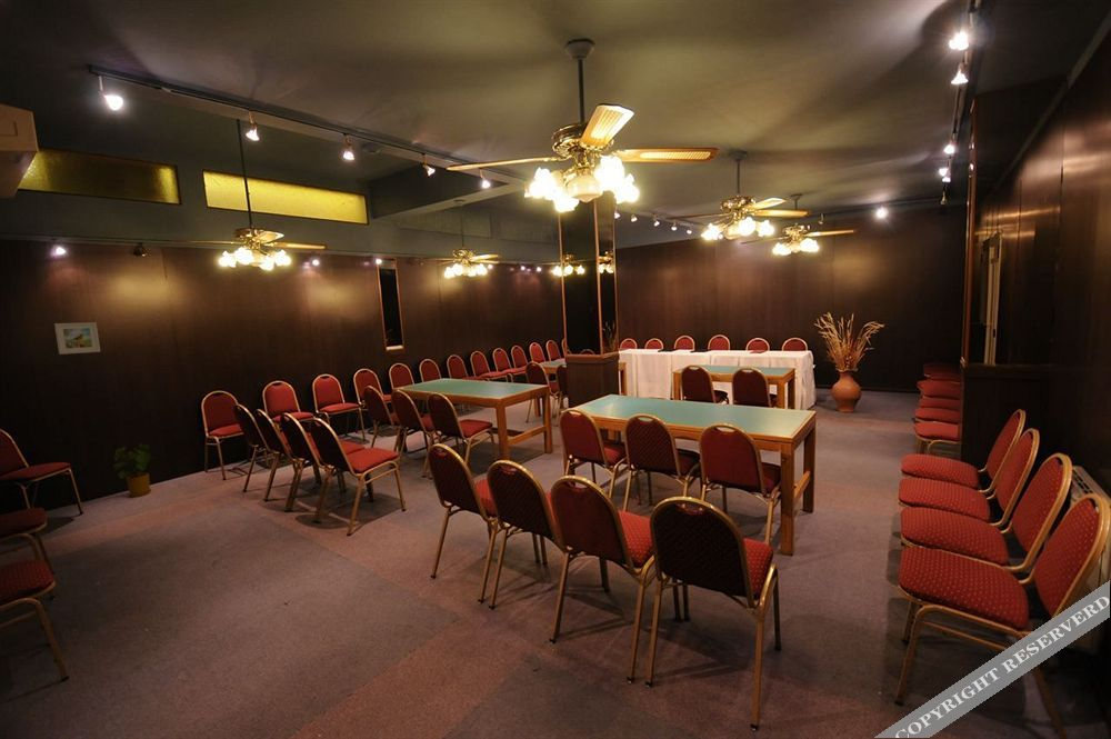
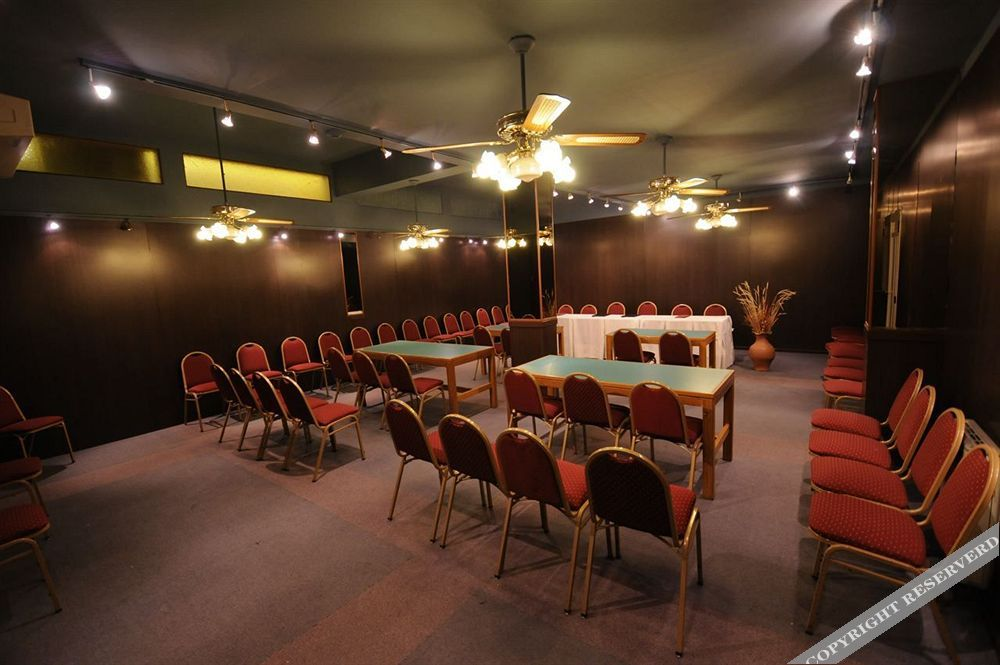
- house plant [113,442,154,498]
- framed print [53,321,101,356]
